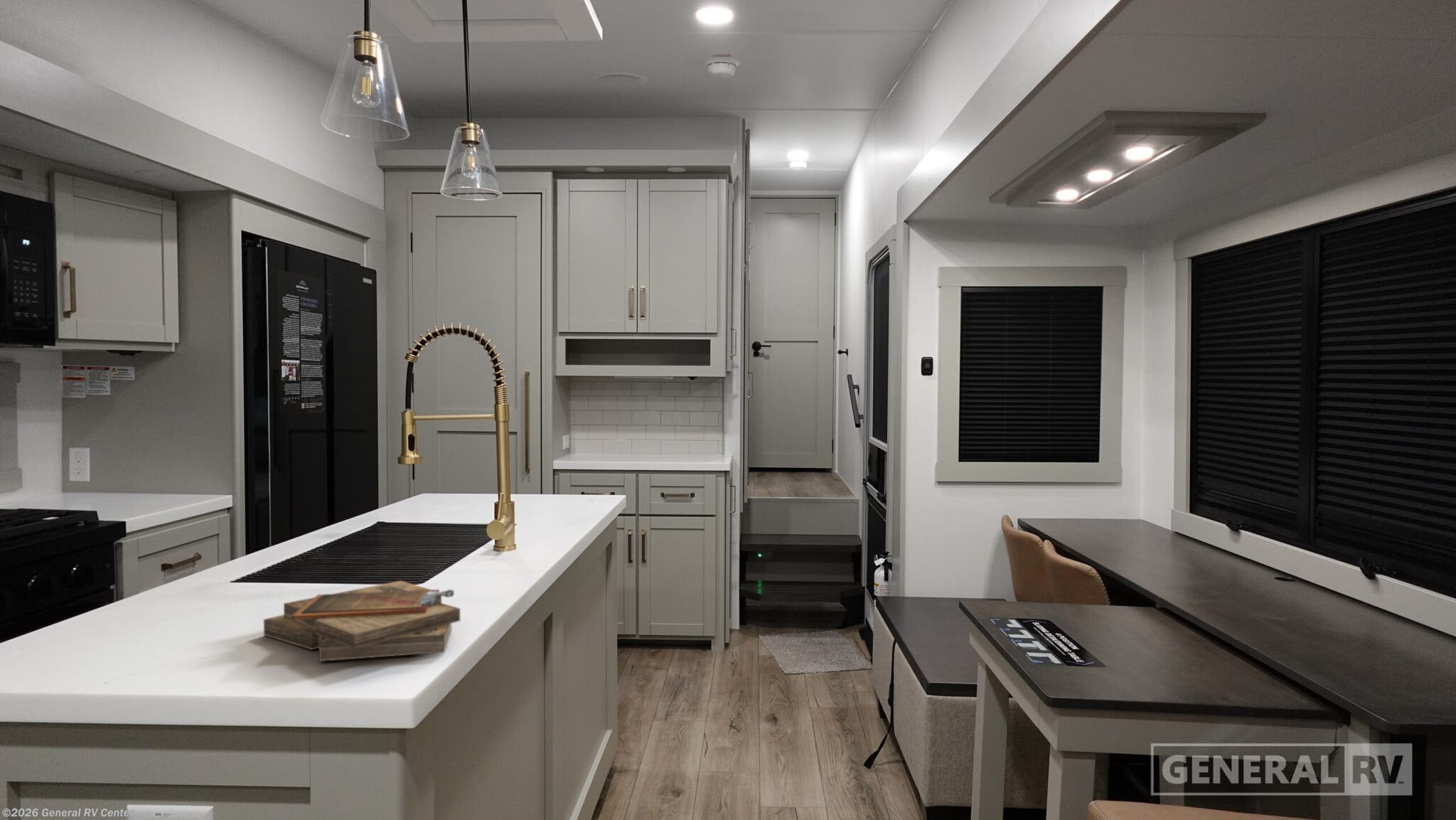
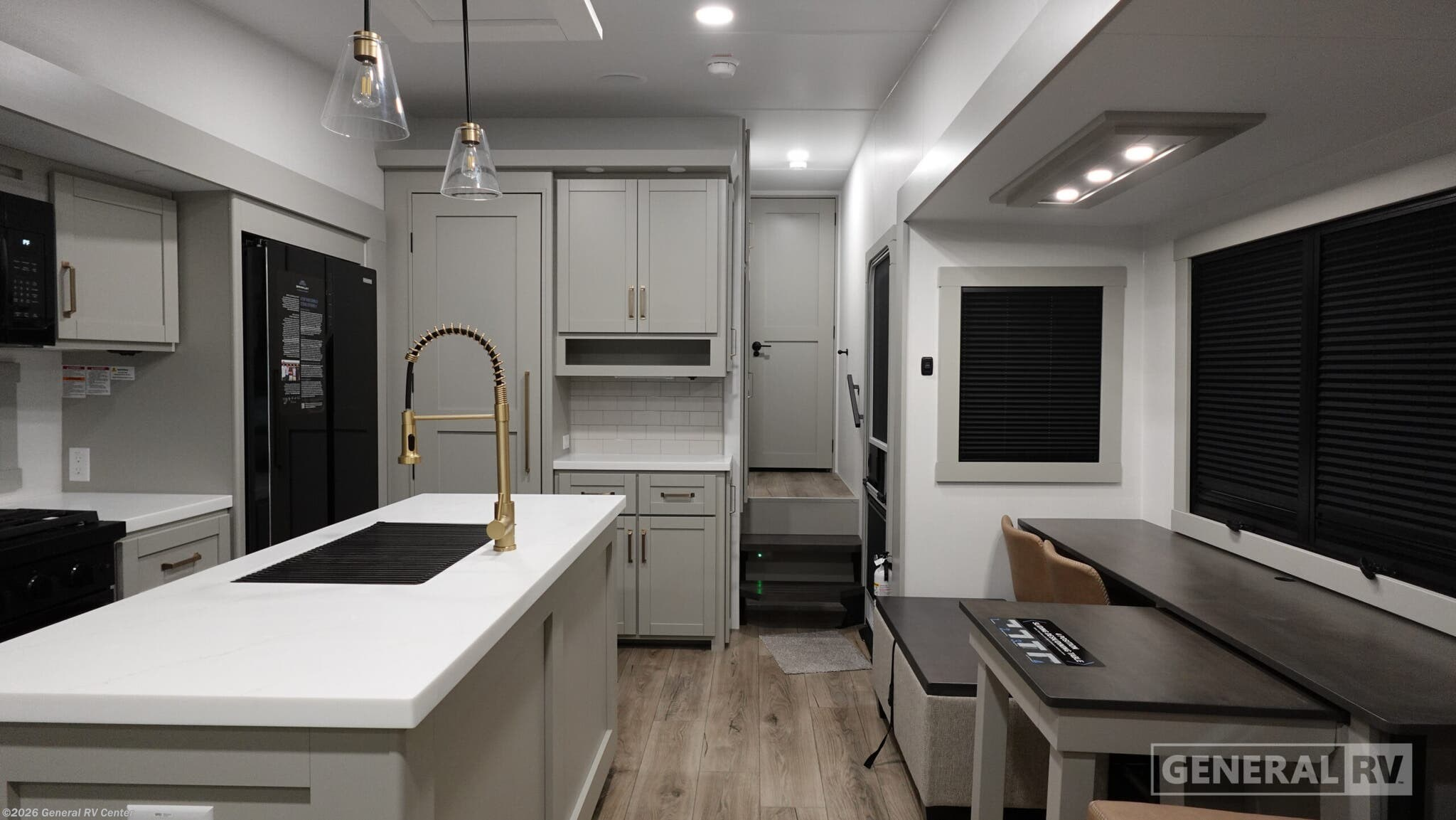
- clipboard [263,580,461,662]
